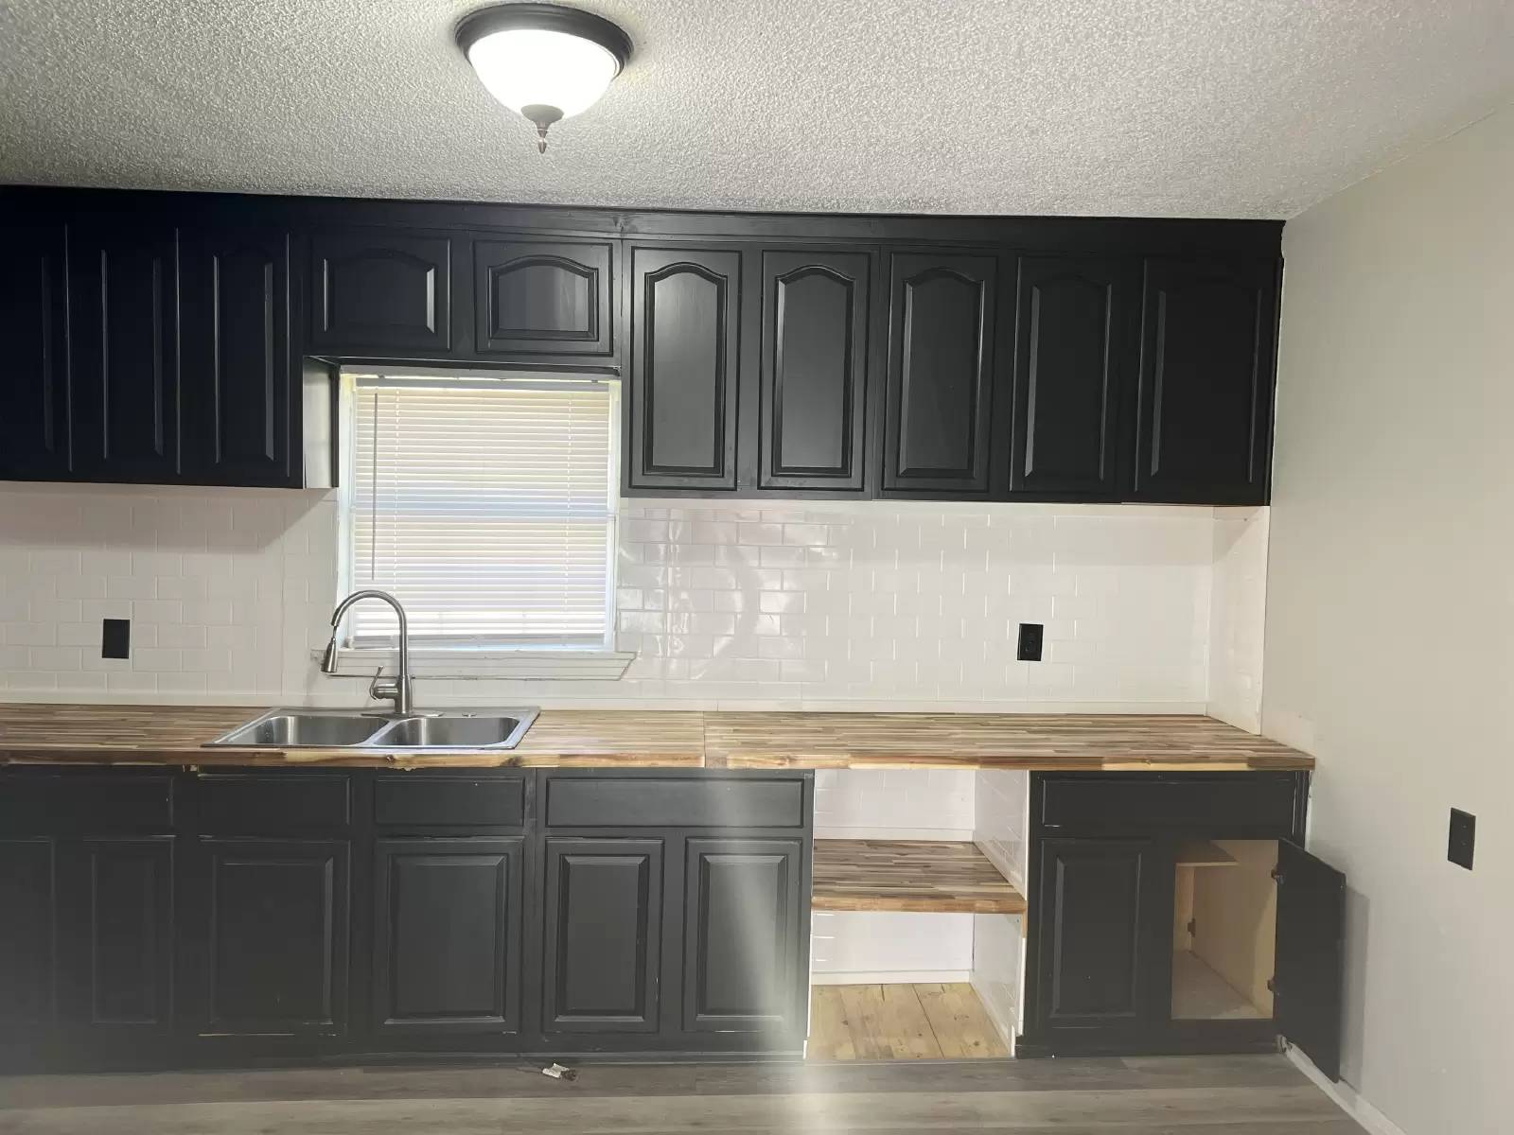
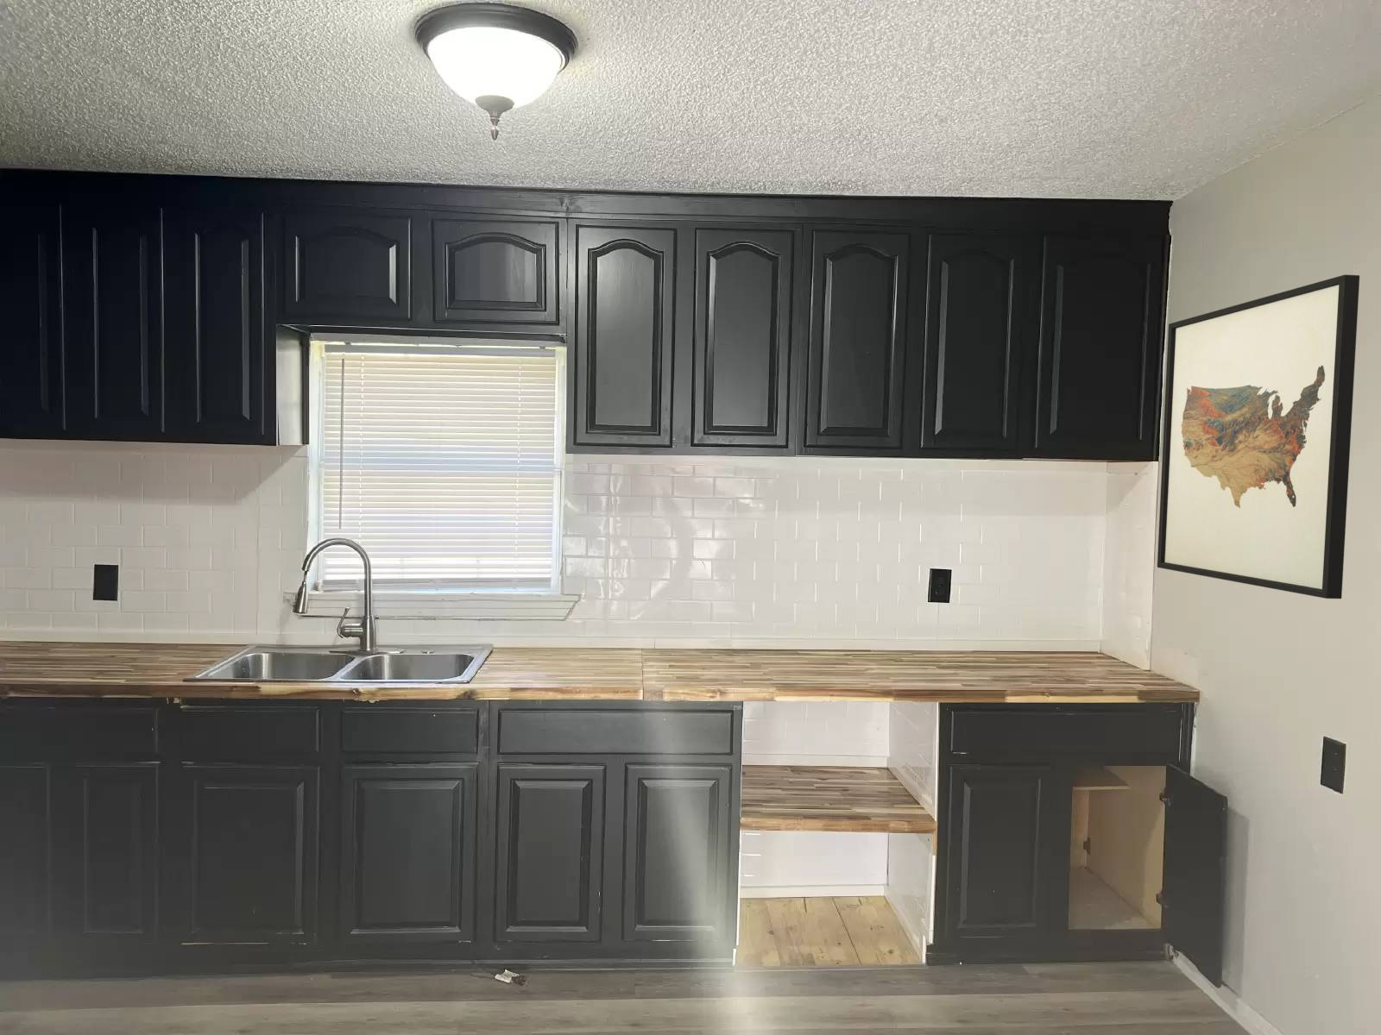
+ wall art [1157,274,1360,599]
